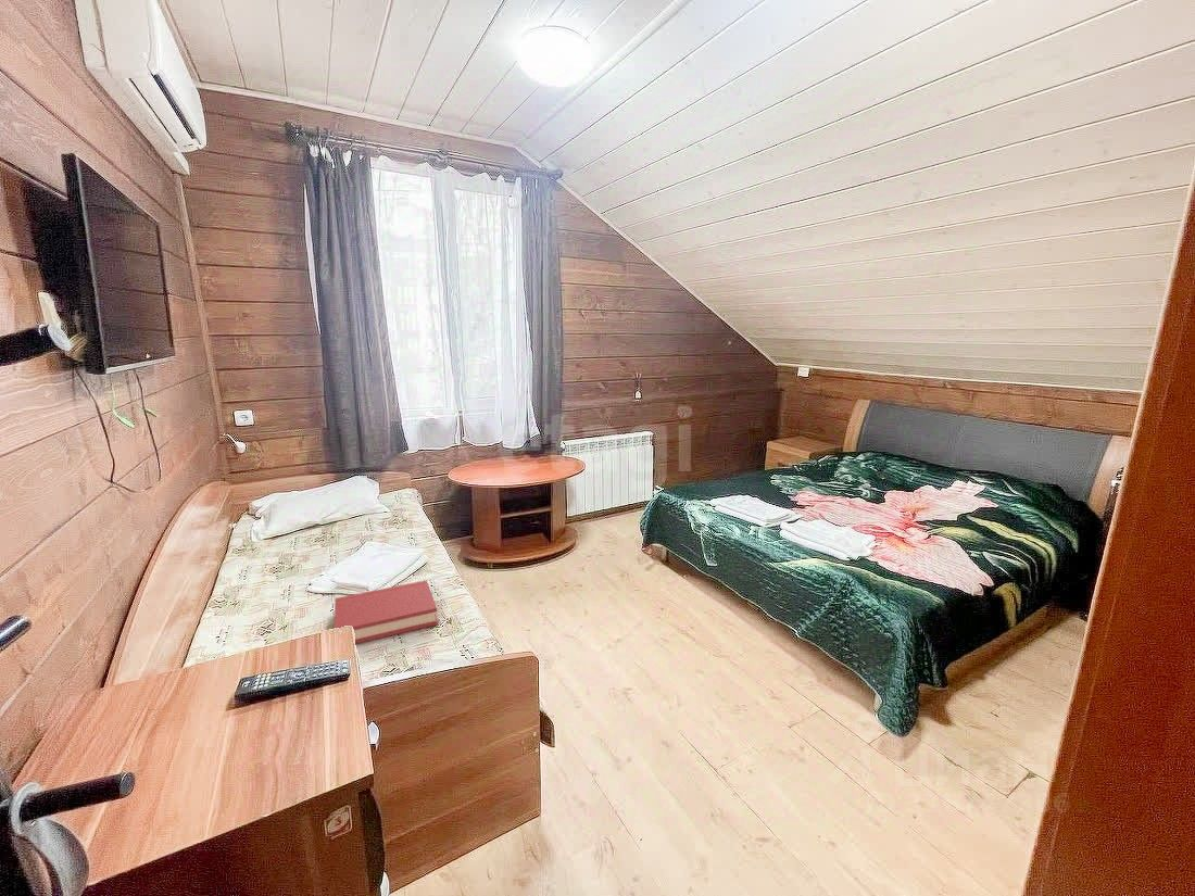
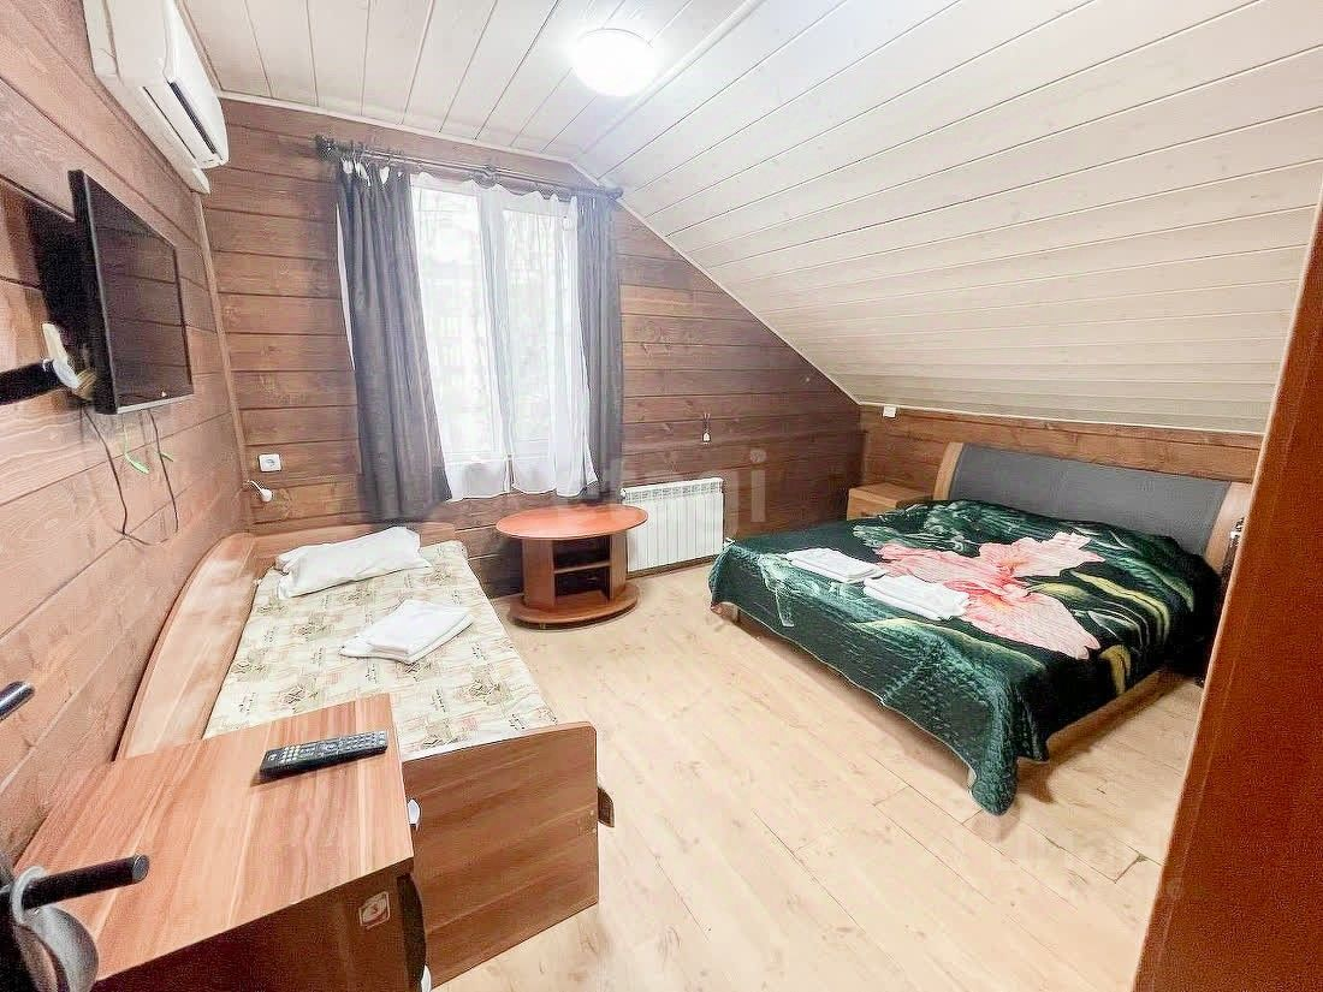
- hardback book [334,579,439,645]
